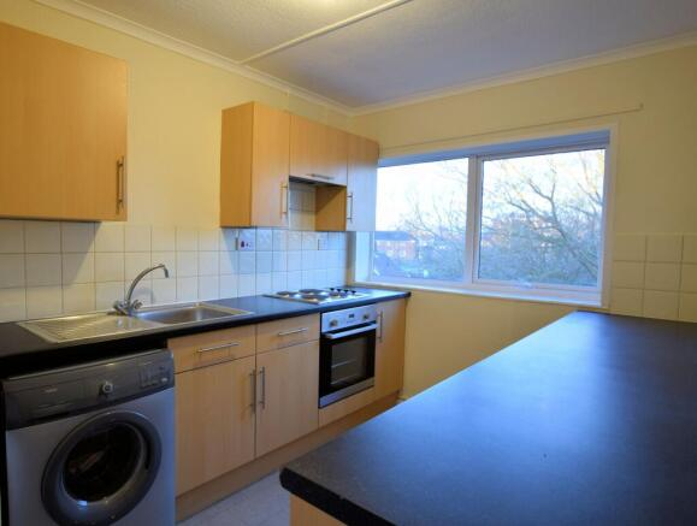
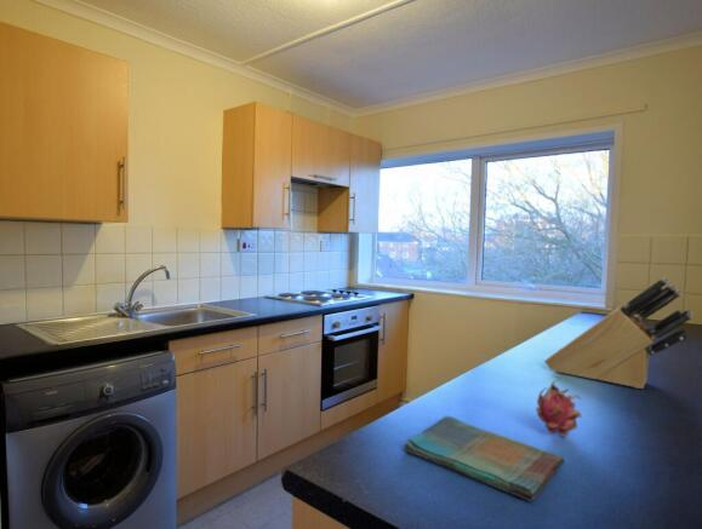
+ knife block [543,276,694,390]
+ fruit [535,379,583,438]
+ dish towel [401,415,565,502]
